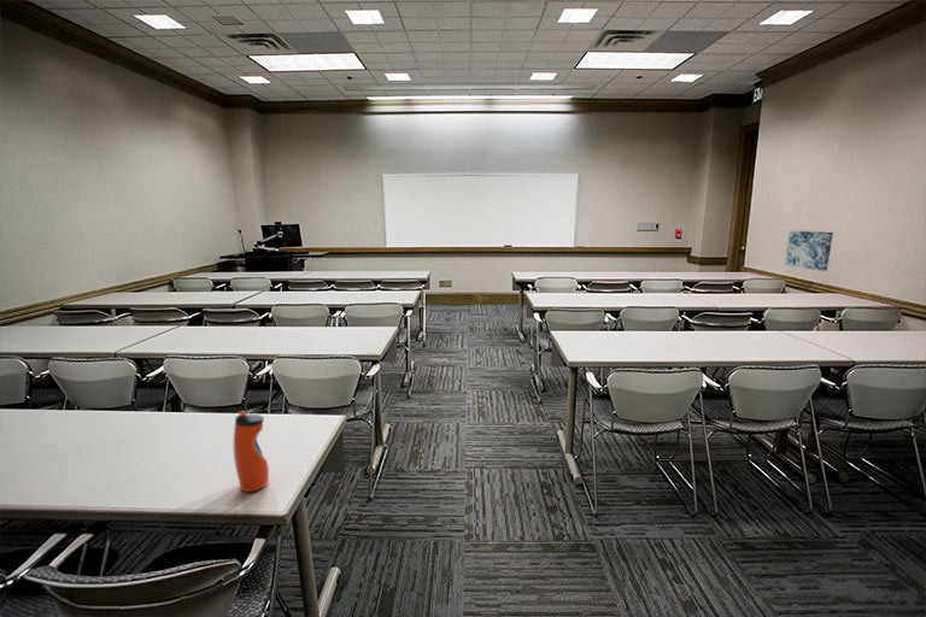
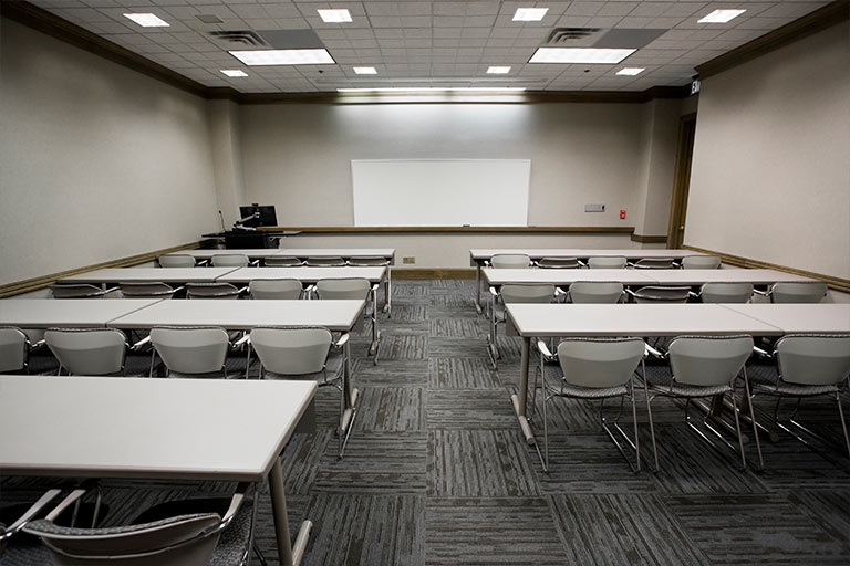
- wall art [784,230,834,272]
- water bottle [233,410,270,493]
